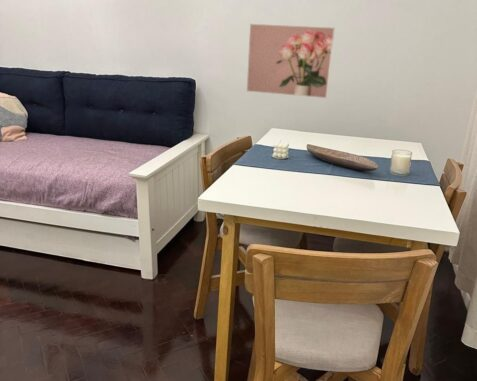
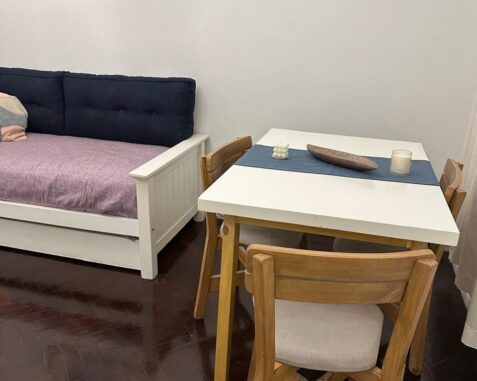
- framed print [246,23,336,99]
